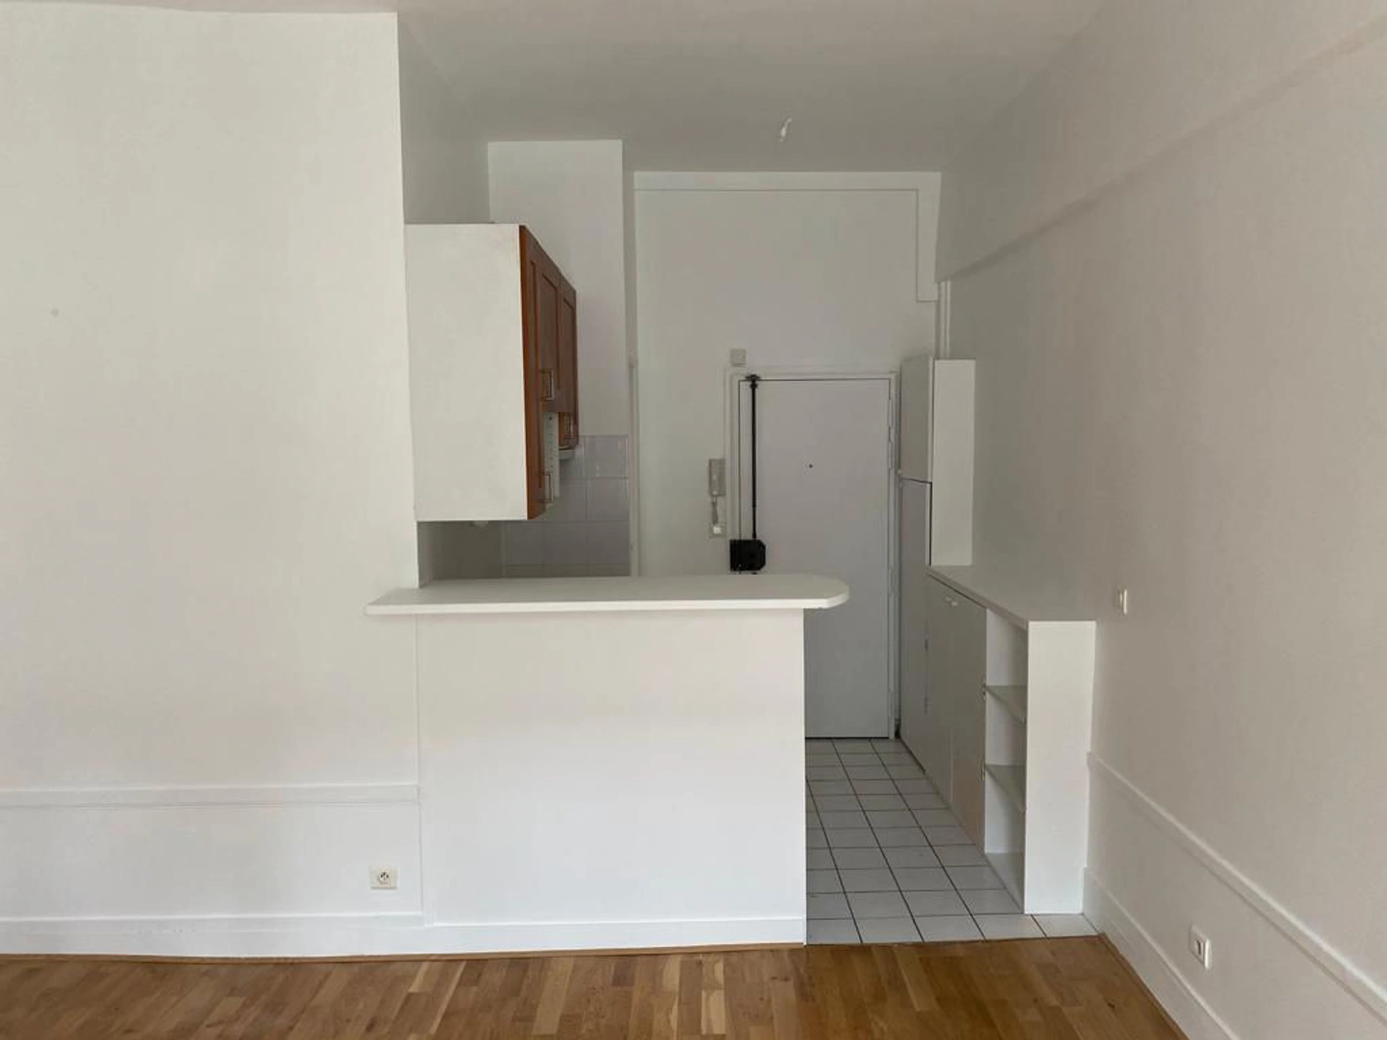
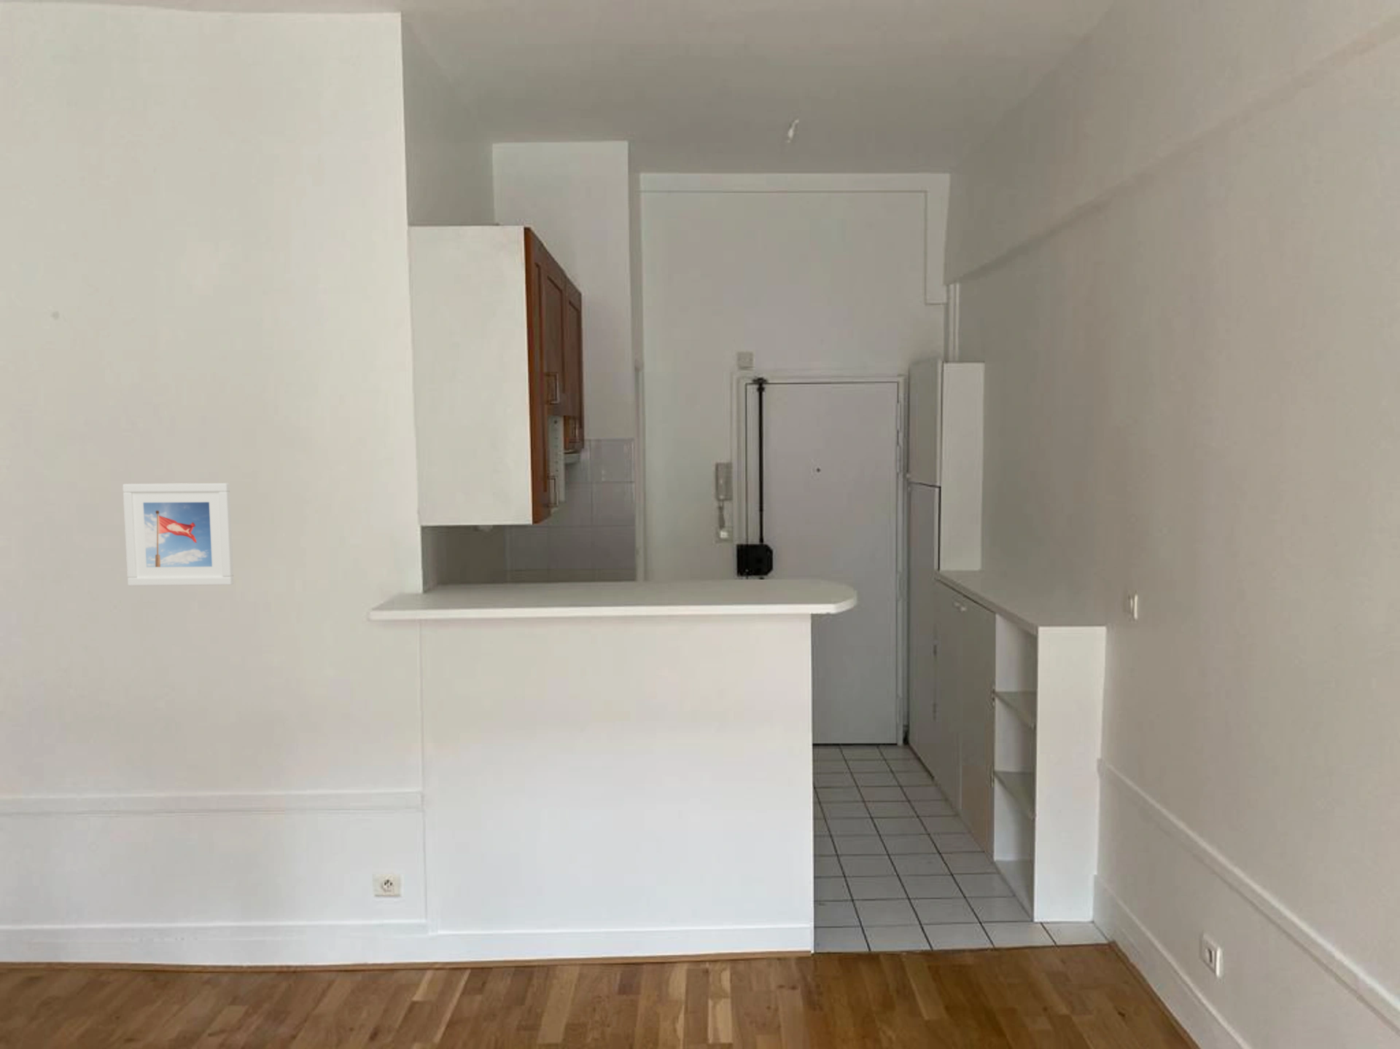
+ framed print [121,483,235,586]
